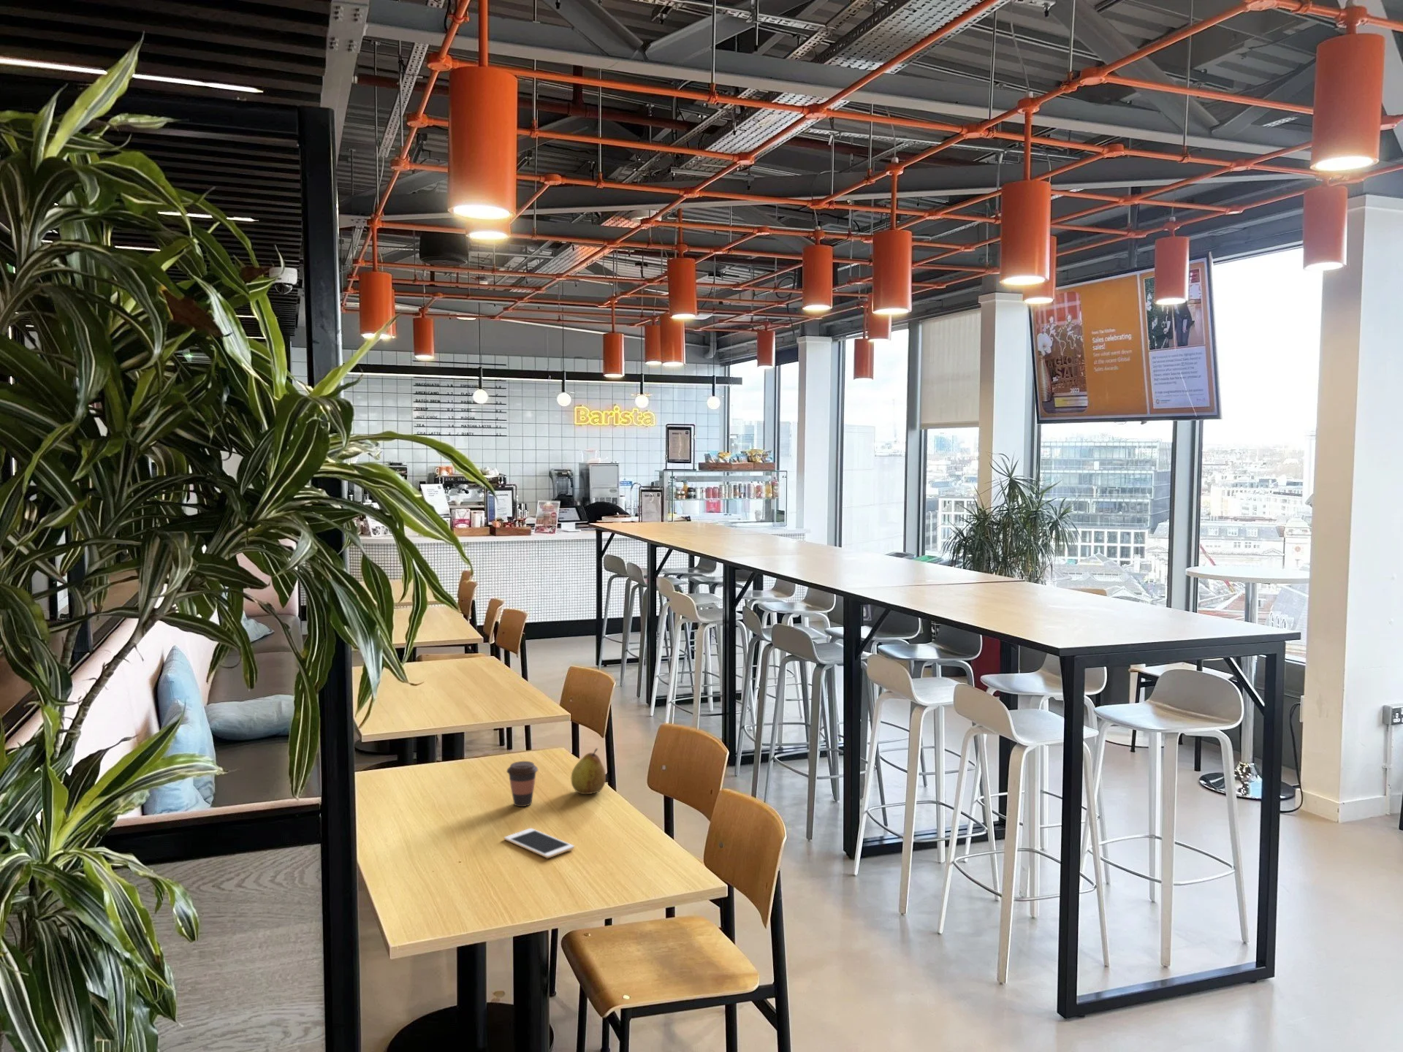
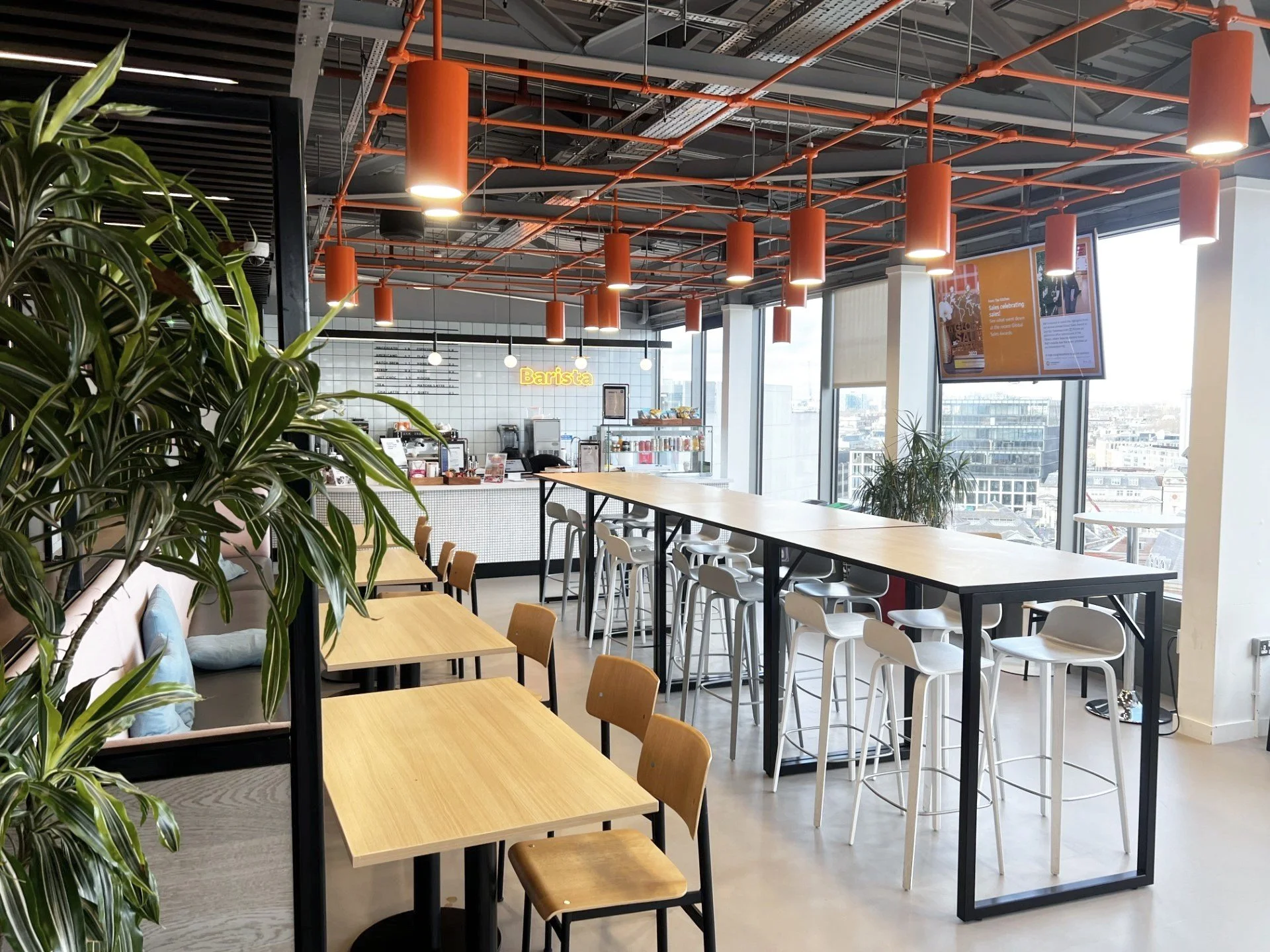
- coffee cup [506,760,538,808]
- cell phone [504,828,576,859]
- fruit [571,747,606,795]
